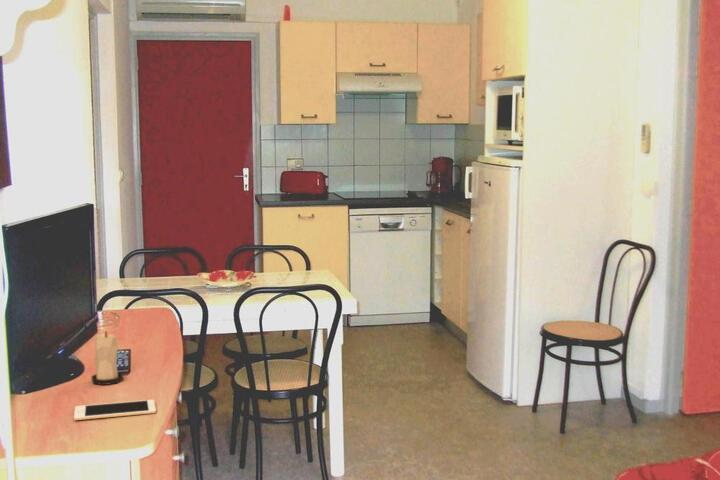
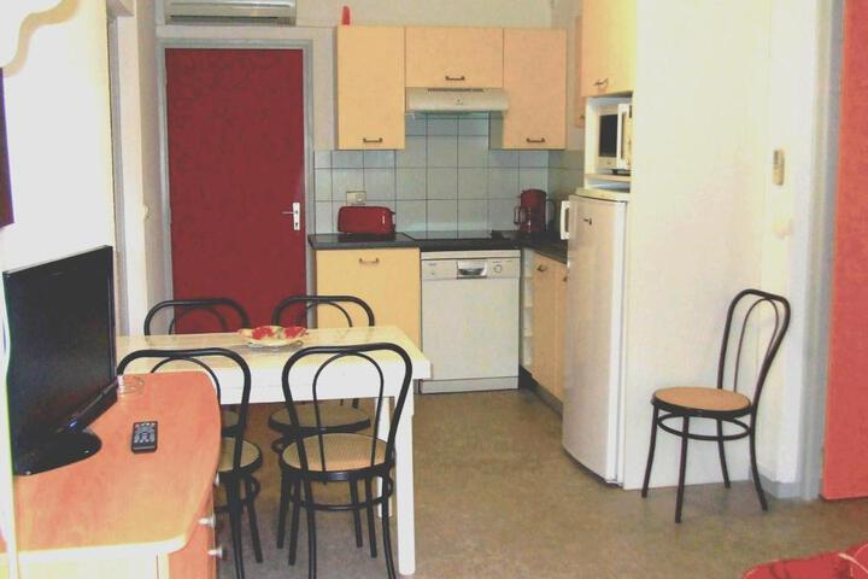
- candle [90,330,124,386]
- cell phone [73,399,157,421]
